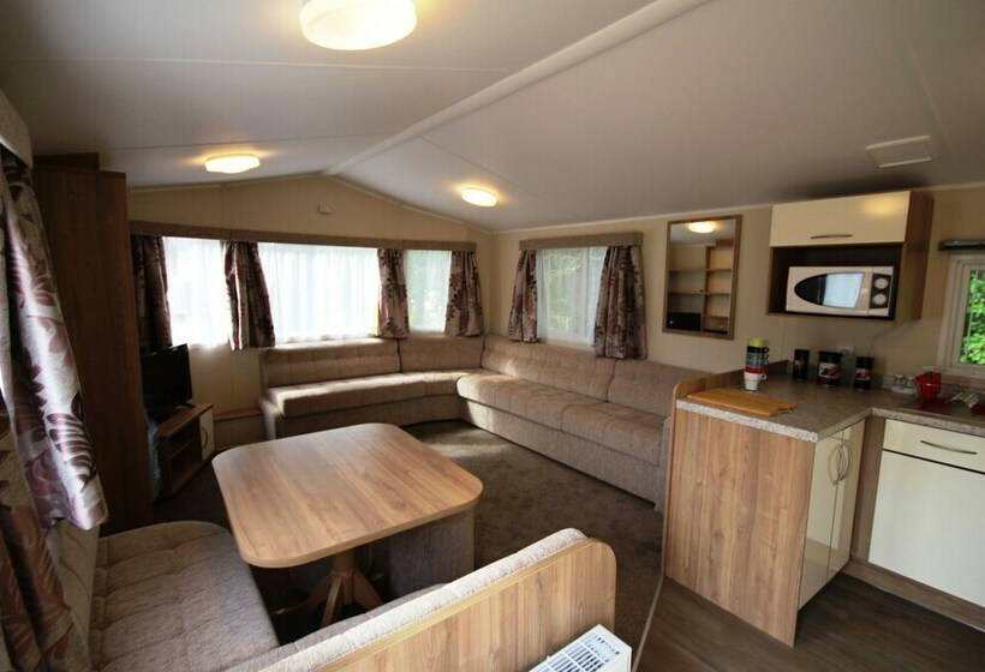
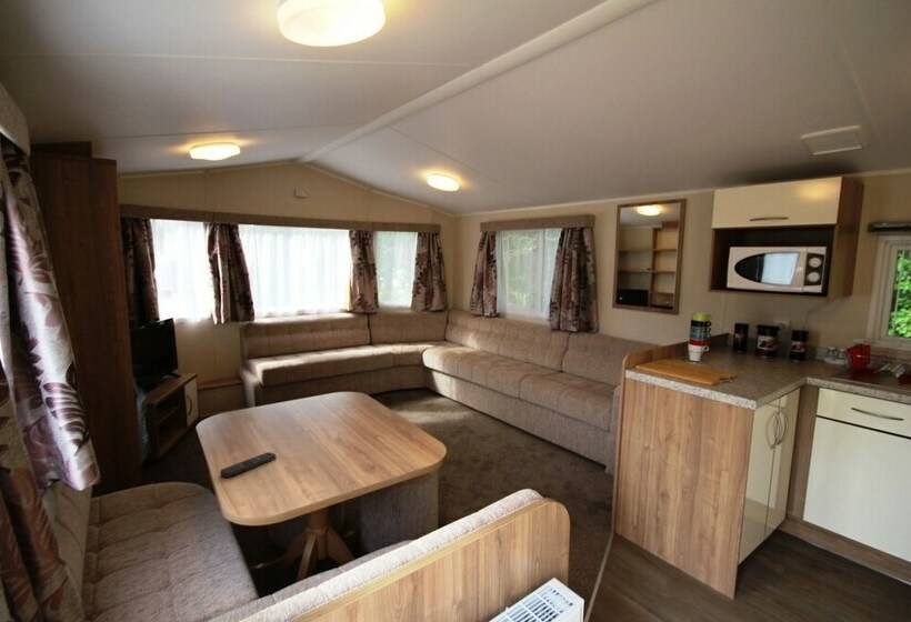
+ remote control [219,451,277,479]
